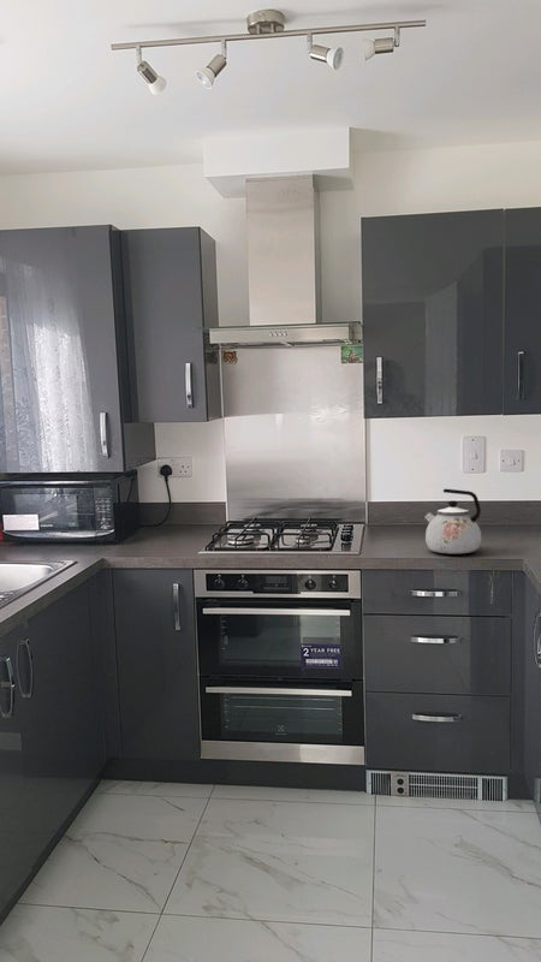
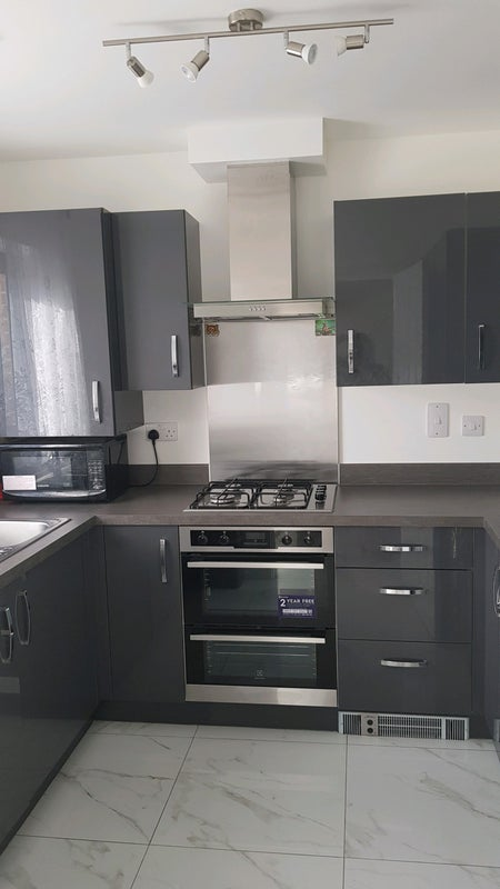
- kettle [423,488,482,556]
